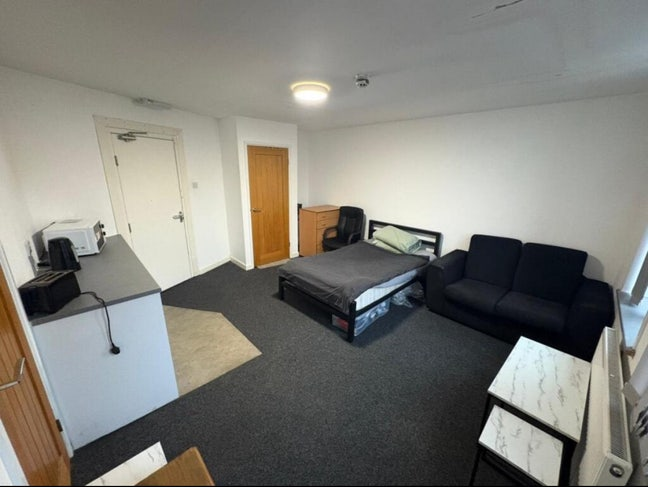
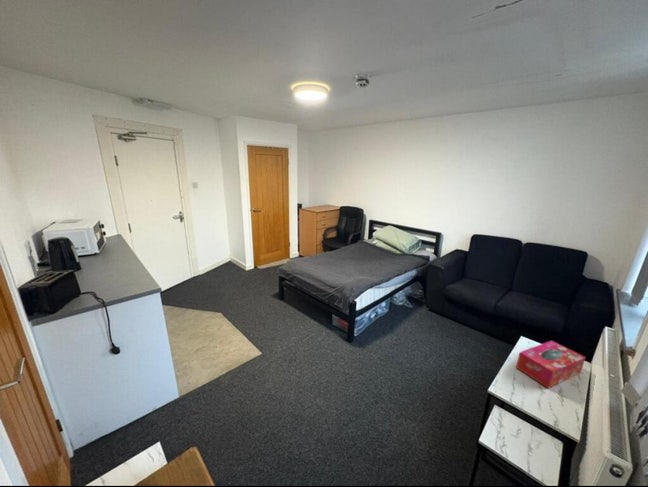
+ tissue box [515,340,587,389]
